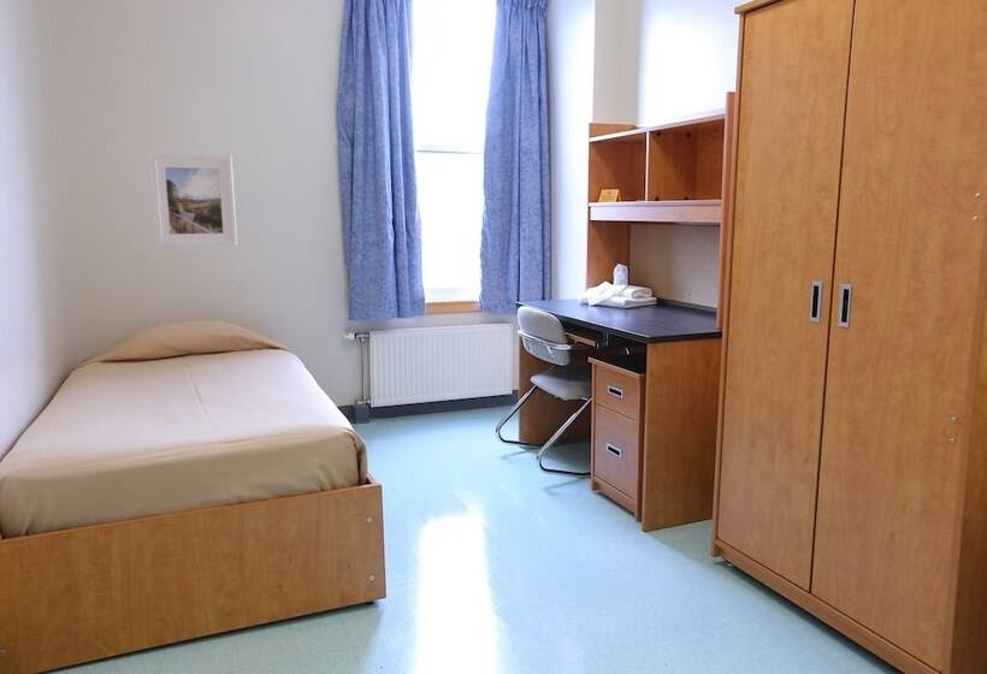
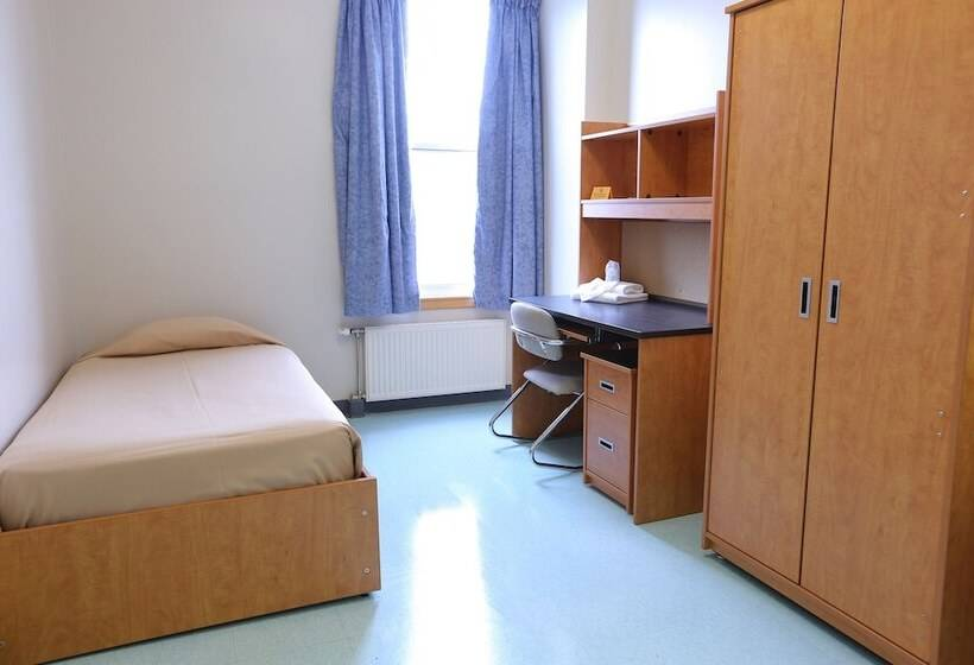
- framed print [149,153,238,248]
